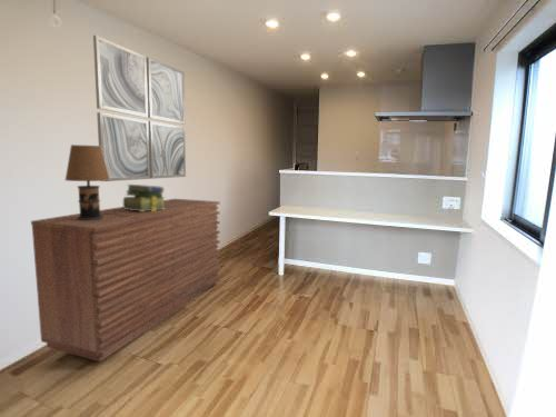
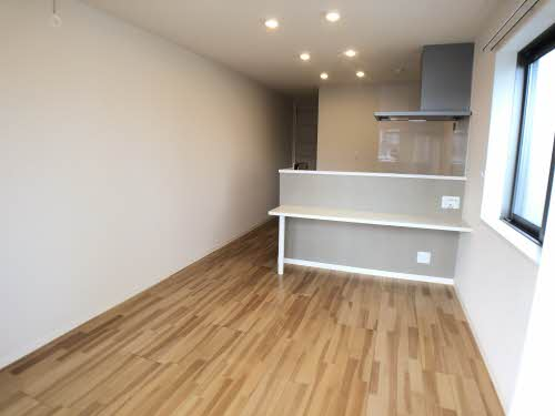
- stack of books [122,183,167,211]
- sideboard [30,198,221,363]
- table lamp [64,143,127,220]
- wall art [92,34,187,182]
